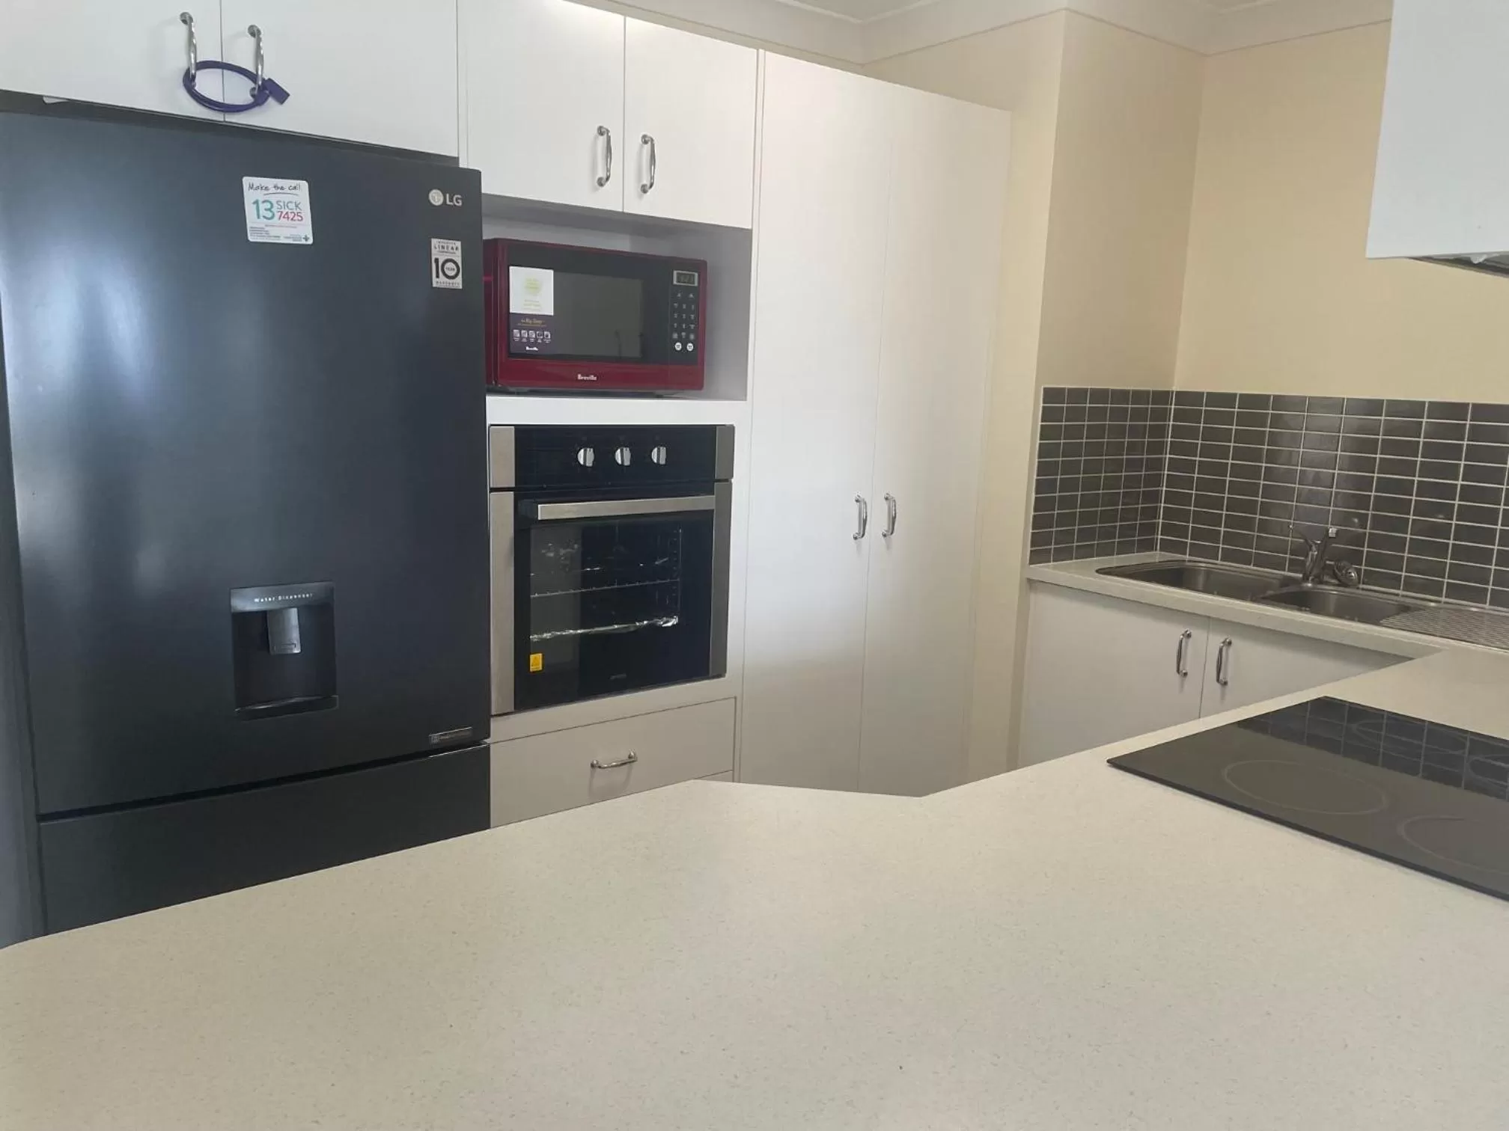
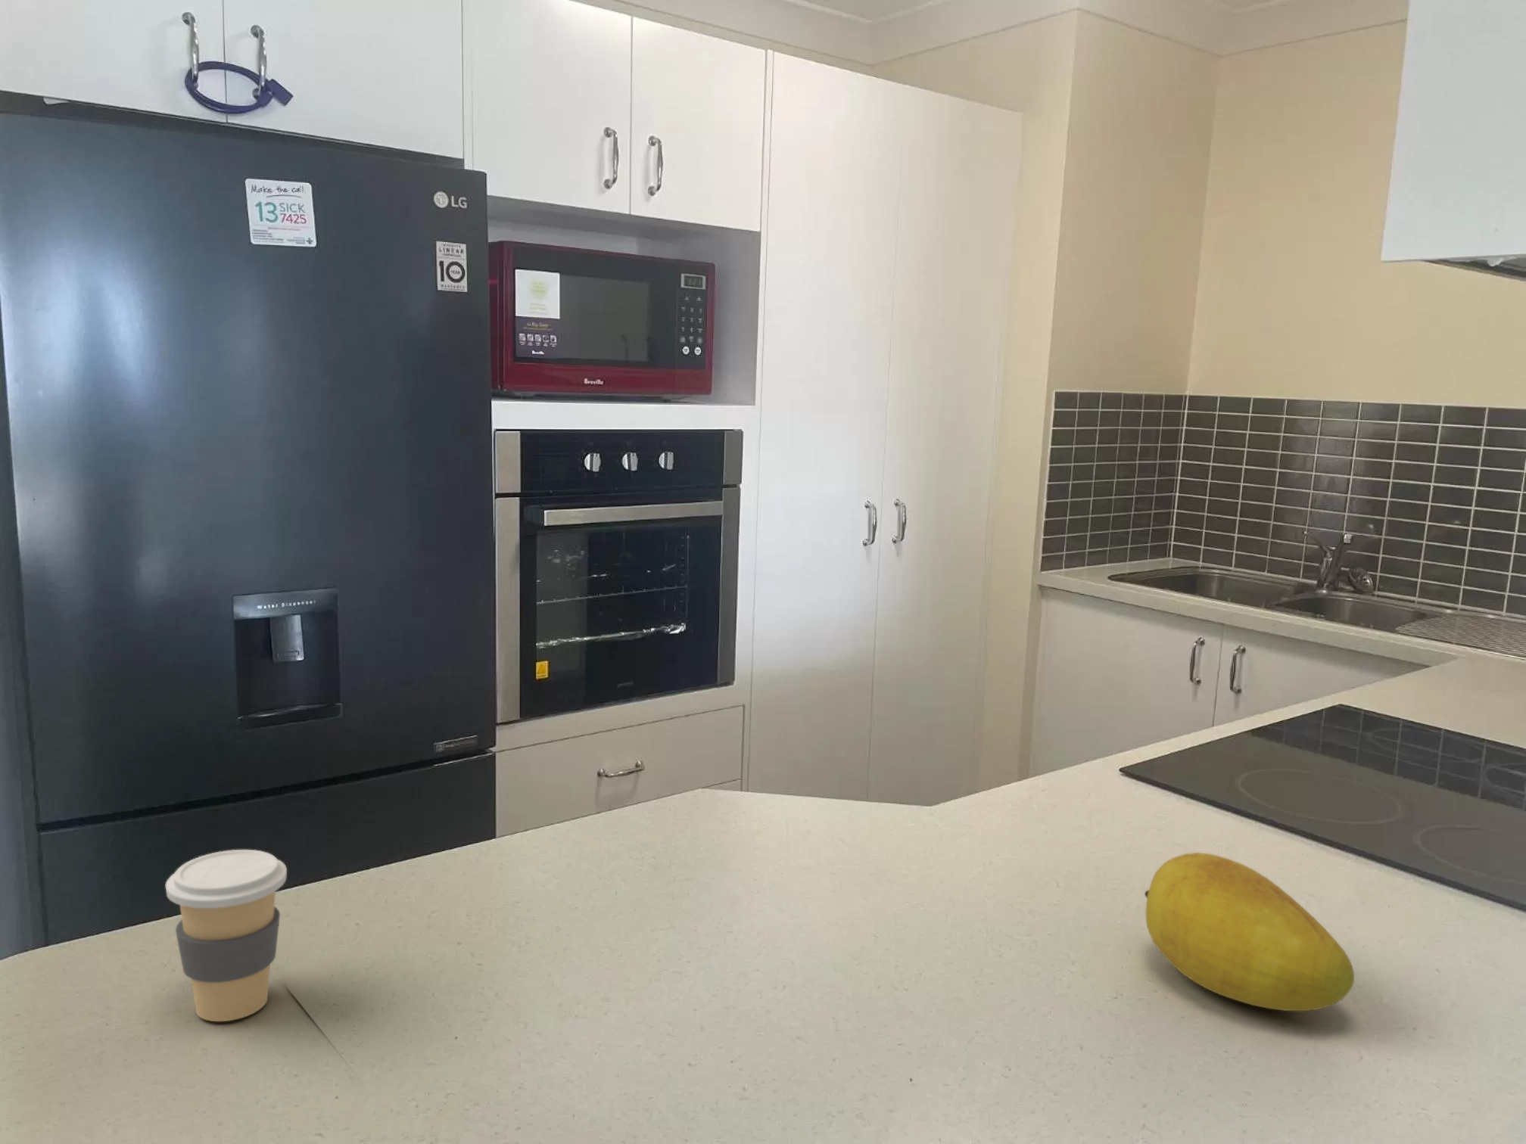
+ coffee cup [165,848,287,1023]
+ fruit [1144,852,1355,1012]
